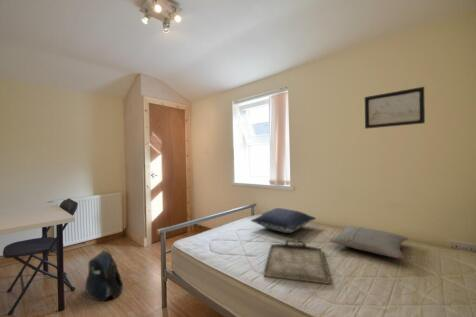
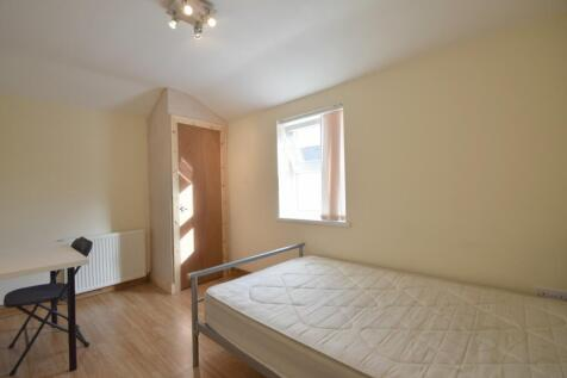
- wall art [364,86,426,130]
- pillow [328,225,409,259]
- pillow [250,207,317,234]
- serving tray [262,239,331,285]
- backpack [84,249,124,302]
